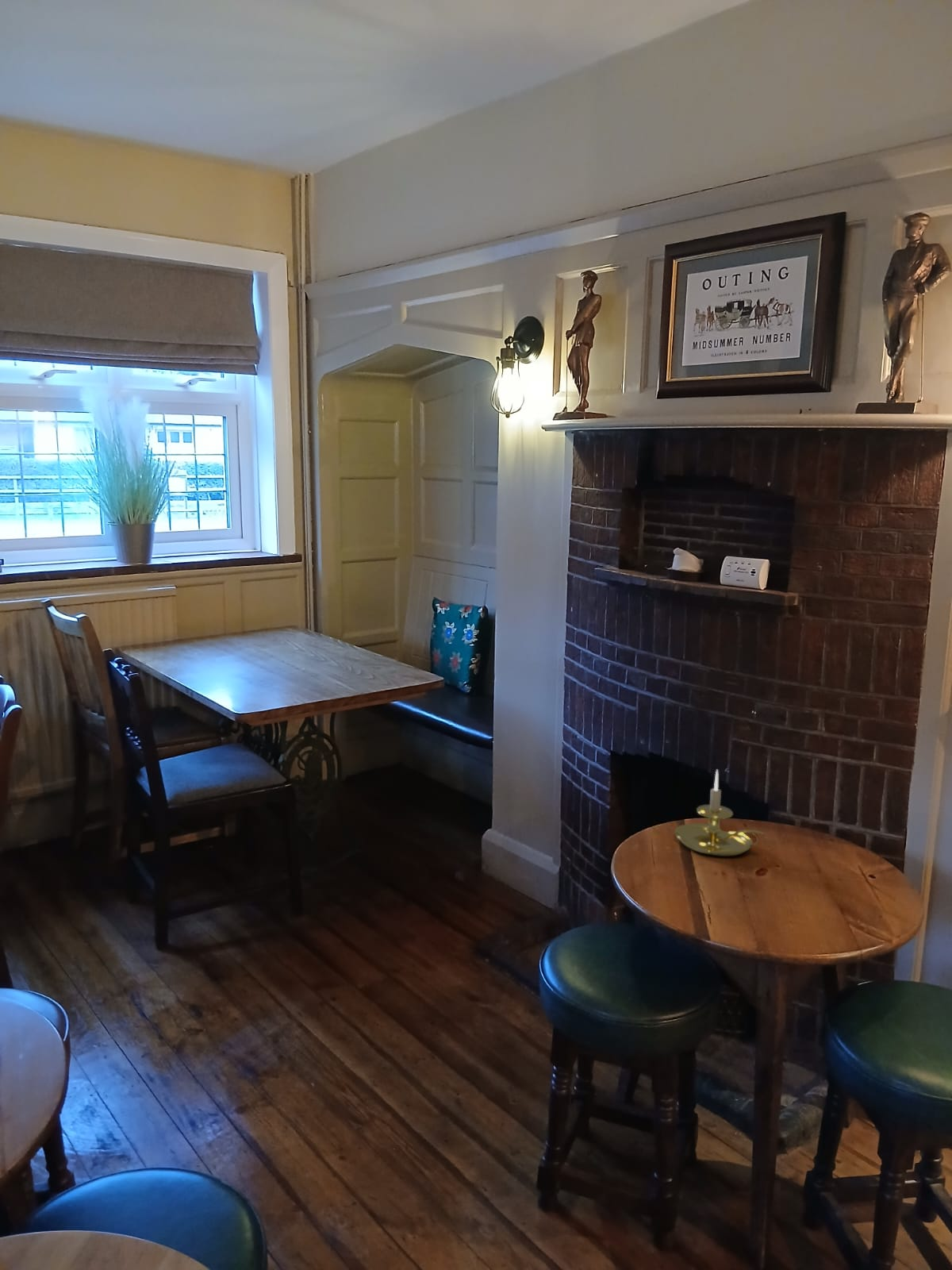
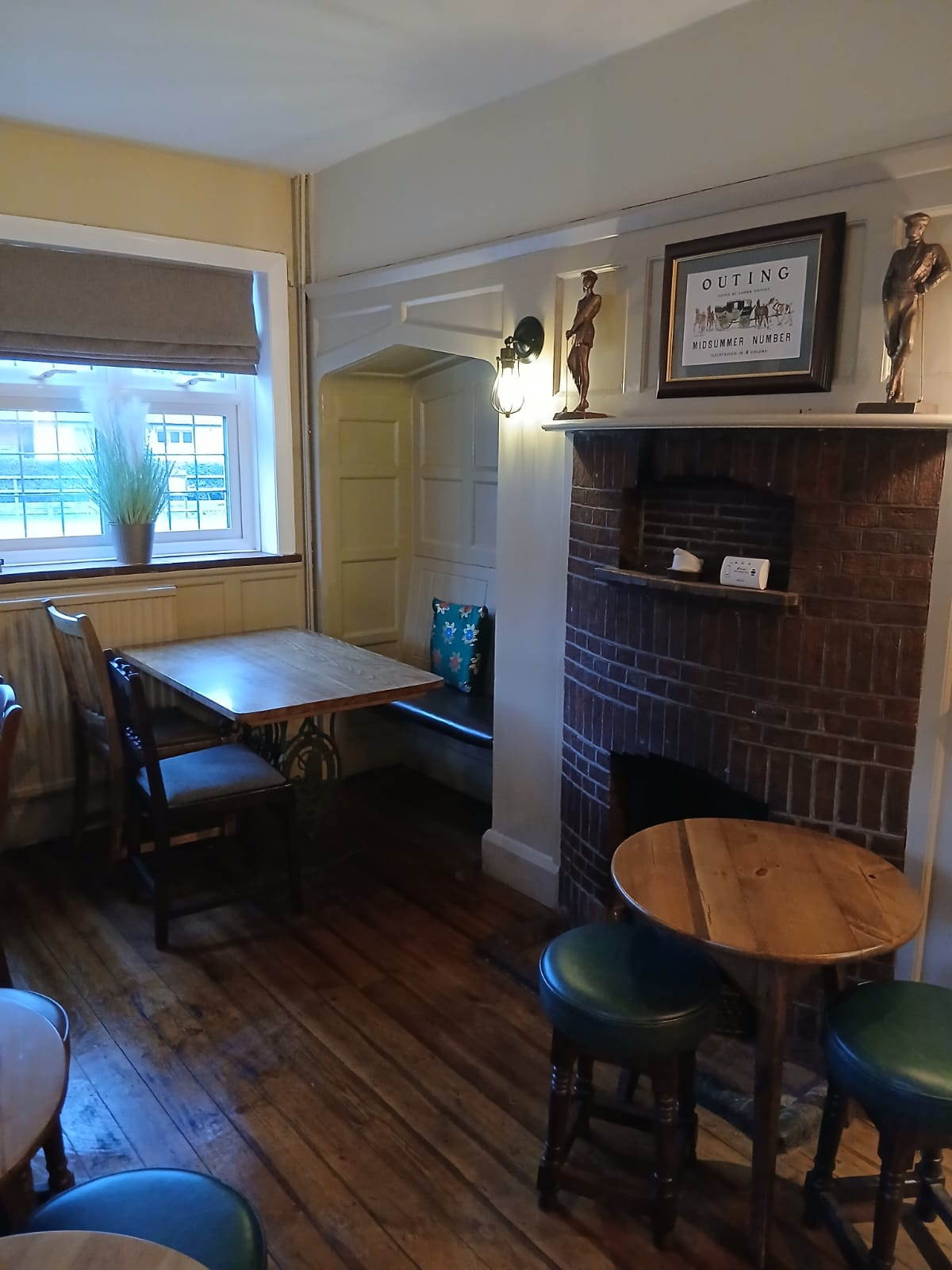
- candle holder [674,769,766,857]
